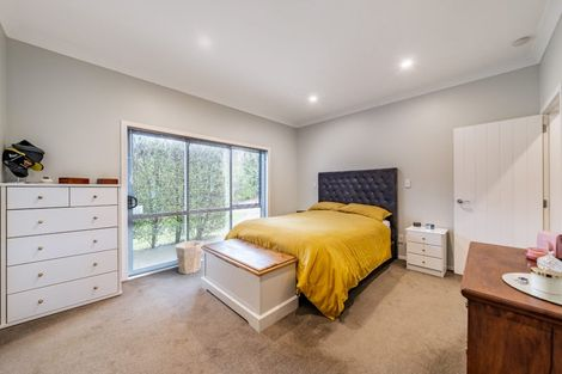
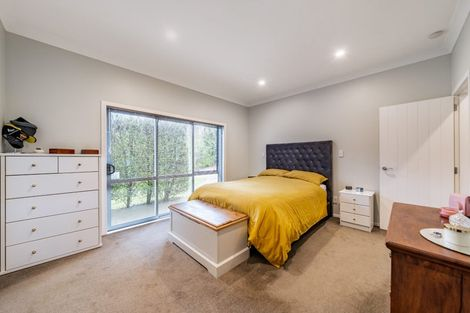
- waste bin [175,240,204,275]
